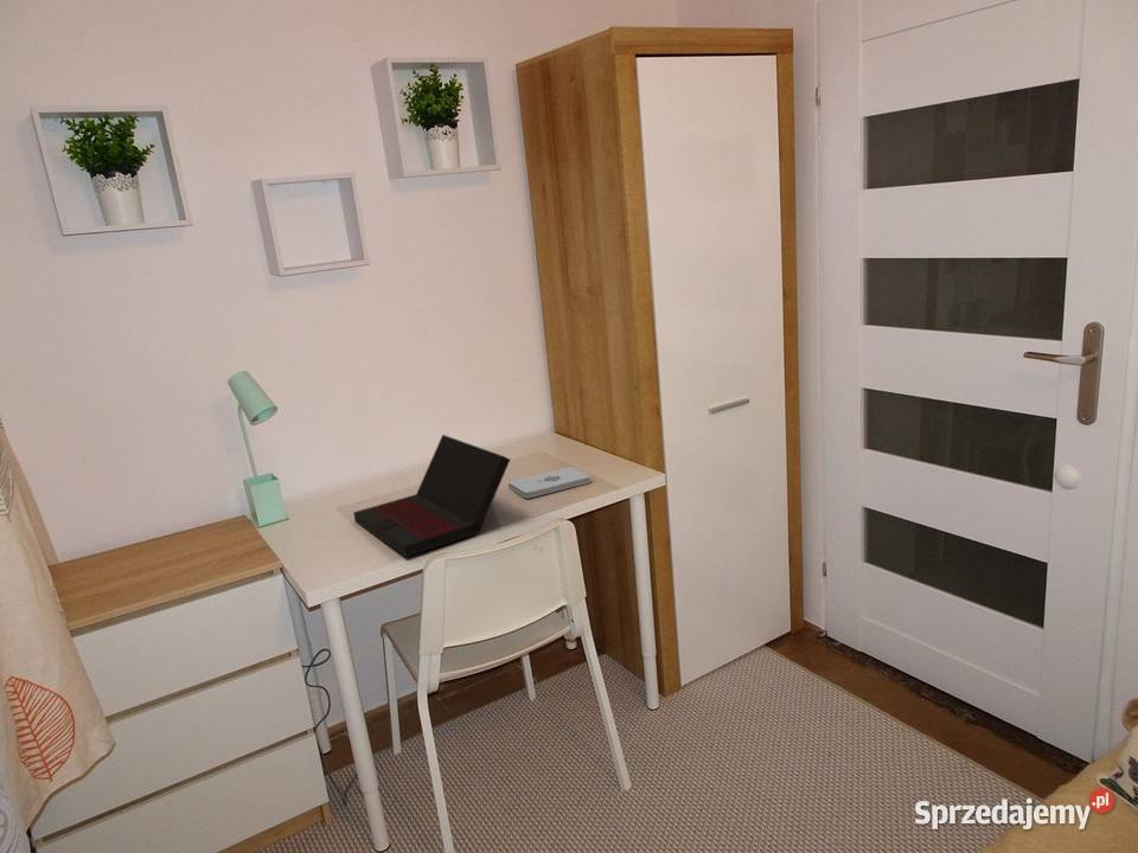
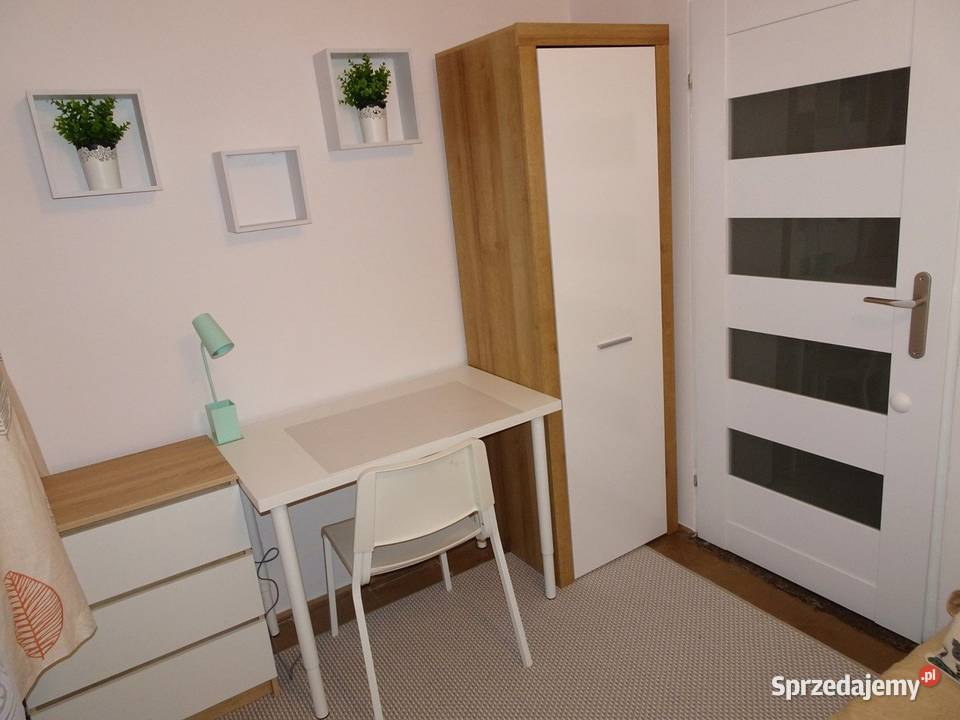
- notepad [507,466,593,499]
- laptop [352,434,511,558]
